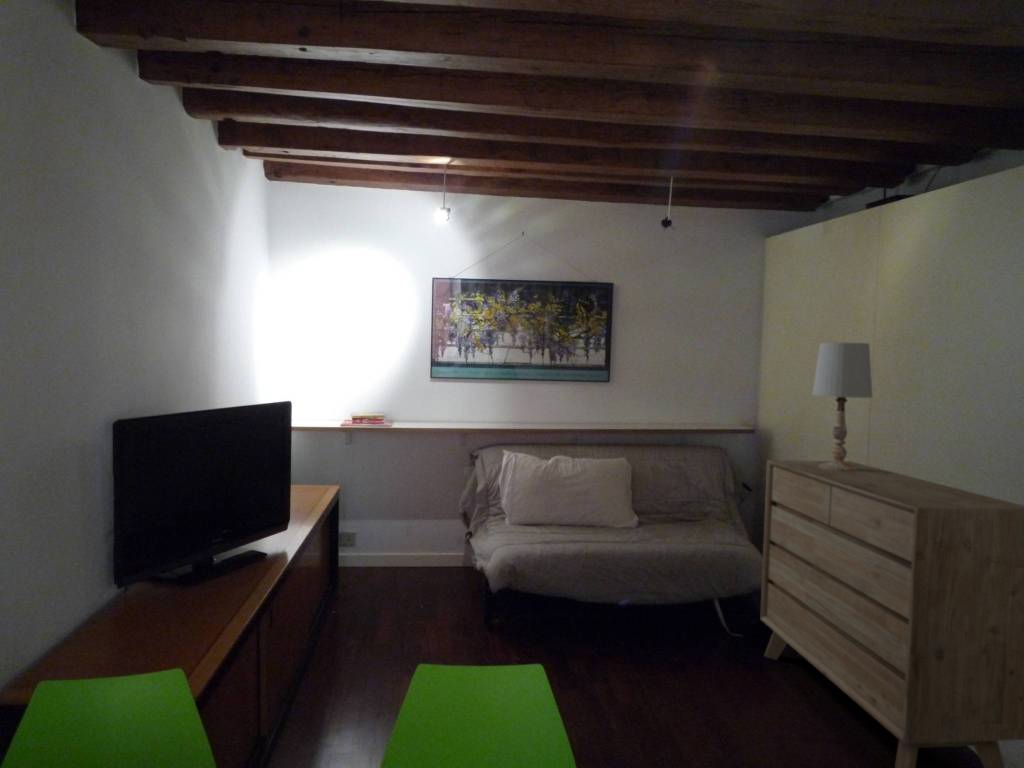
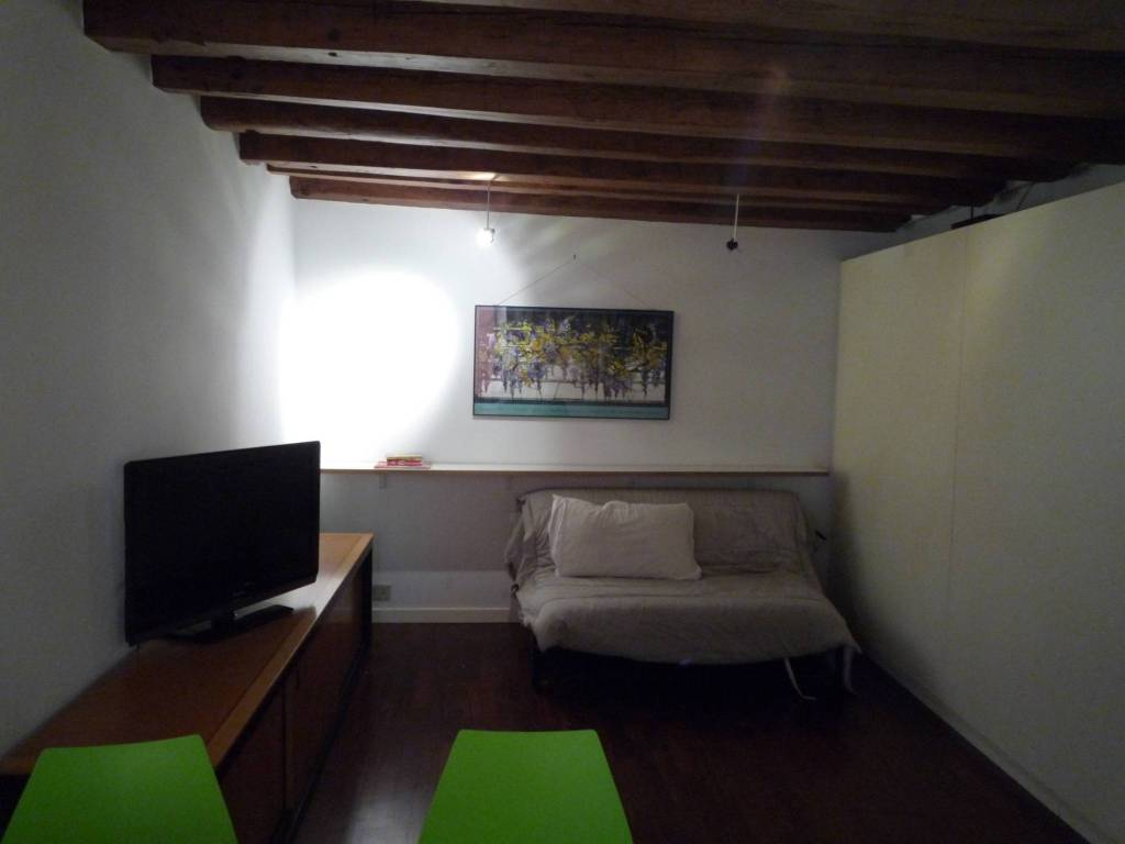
- table lamp [811,342,873,471]
- dresser [759,459,1024,768]
